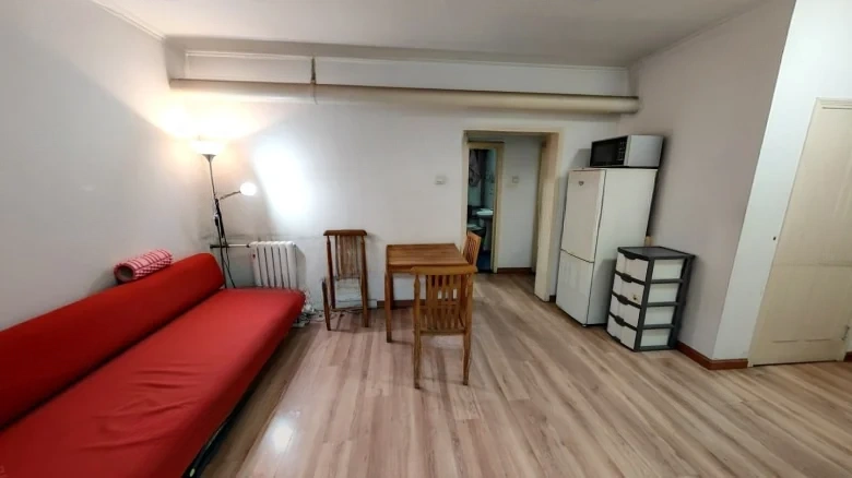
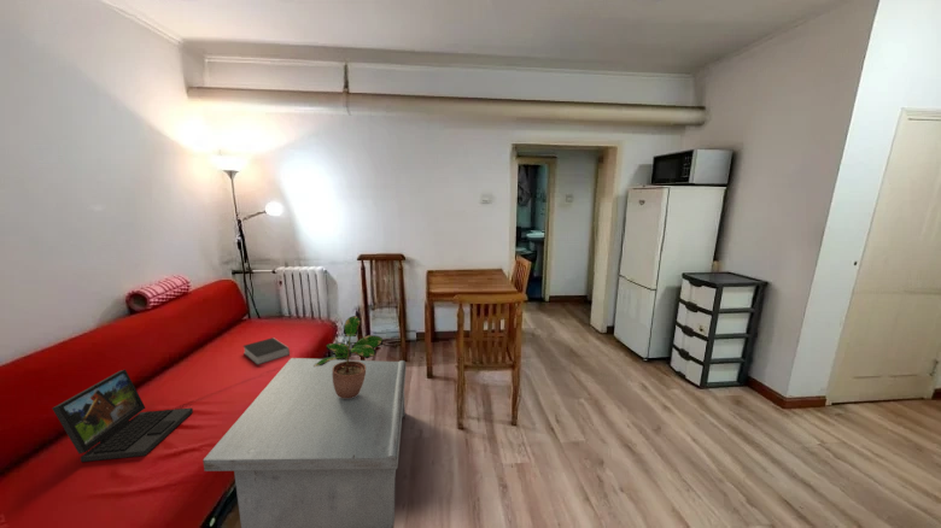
+ potted plant [314,315,384,398]
+ book [242,336,291,365]
+ coffee table [201,357,408,528]
+ laptop [51,369,194,463]
